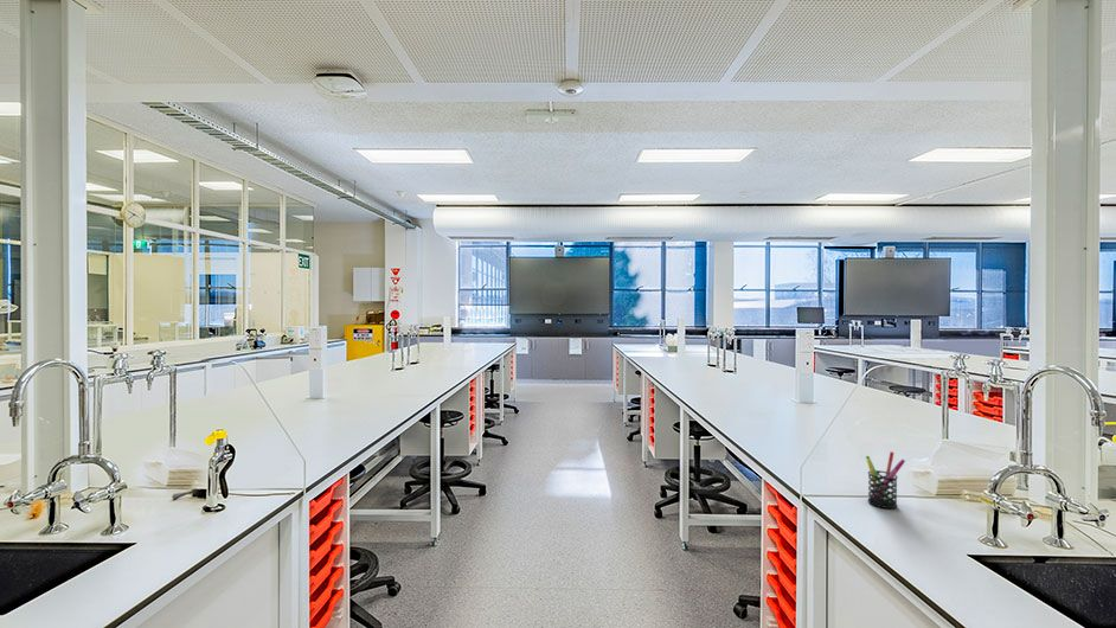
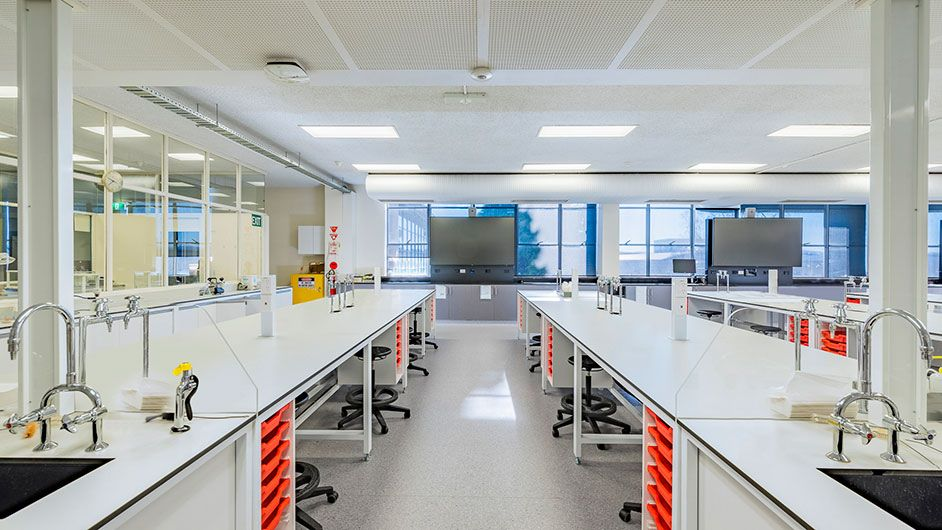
- pen holder [865,450,906,510]
